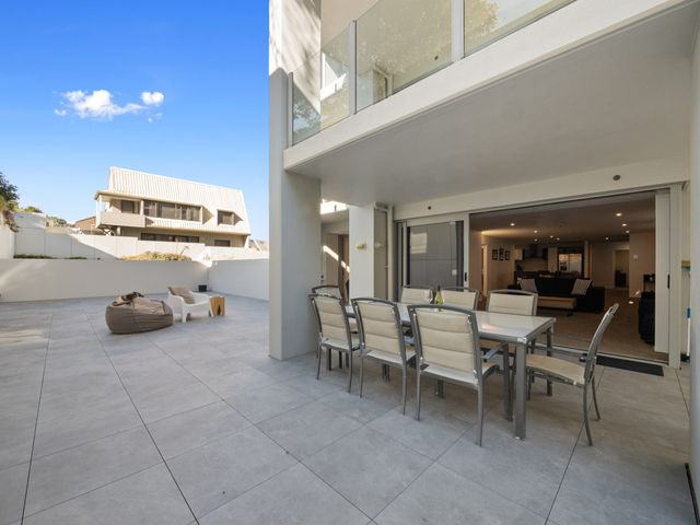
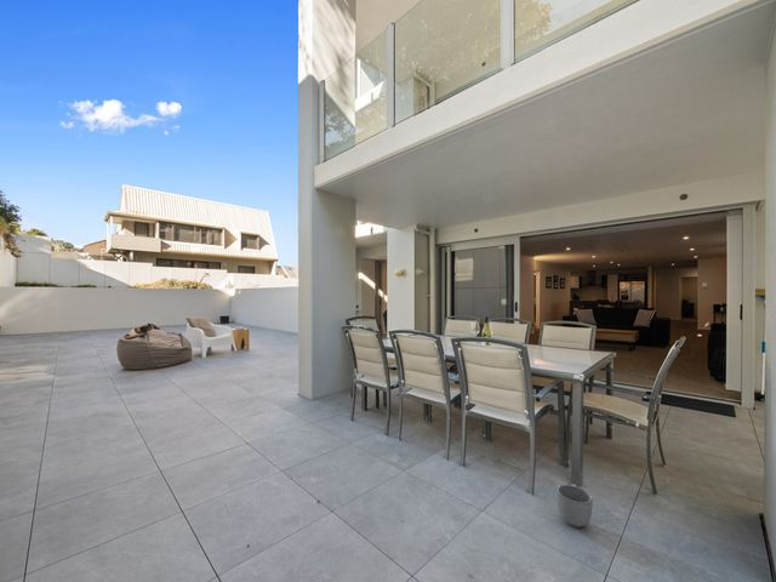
+ planter [555,484,594,529]
